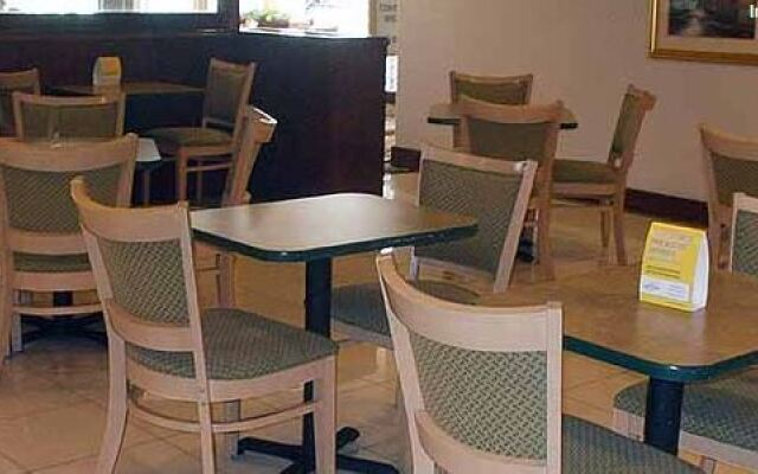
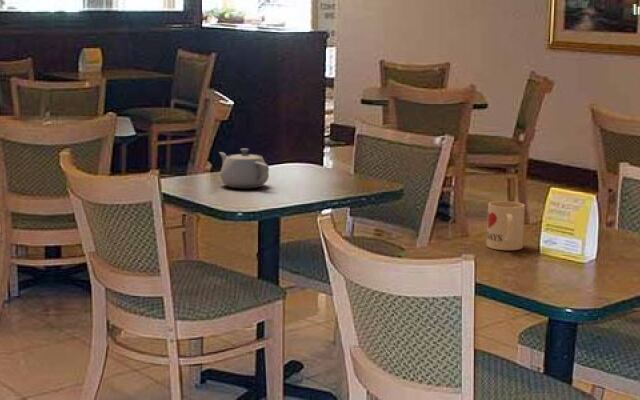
+ mug [486,200,526,251]
+ teapot [218,148,270,189]
